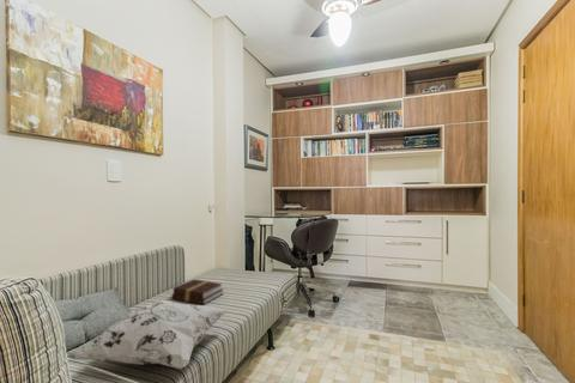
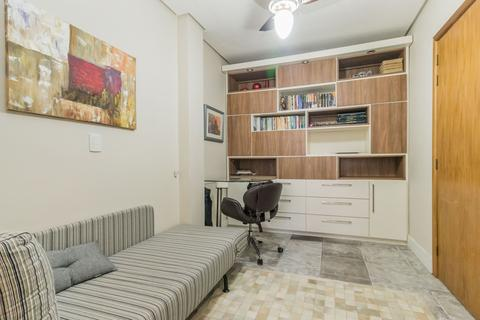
- decorative pillow [66,299,229,370]
- book [170,278,224,305]
